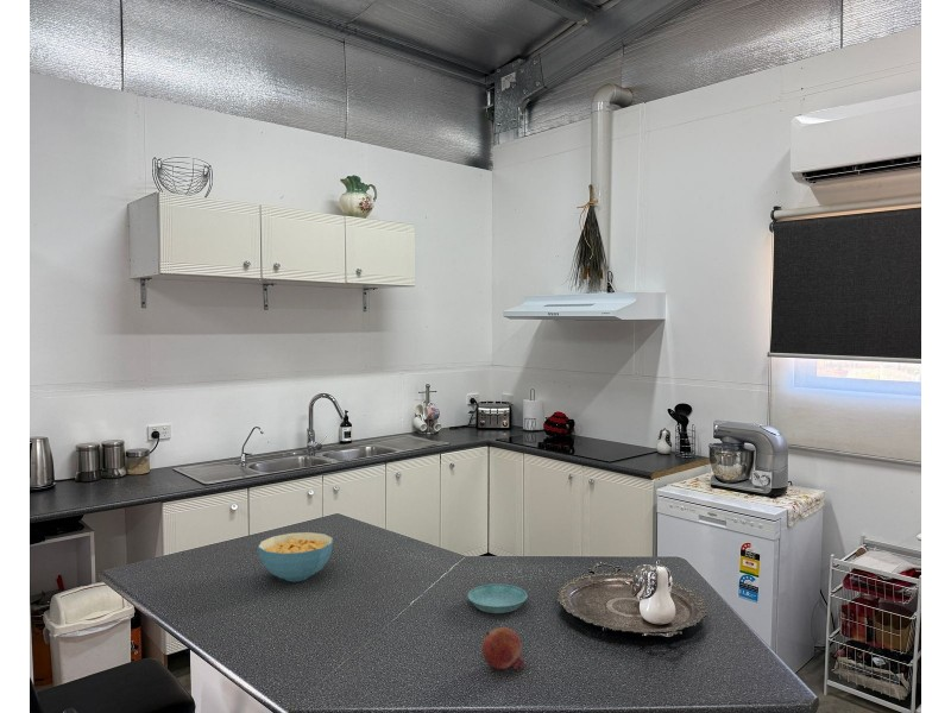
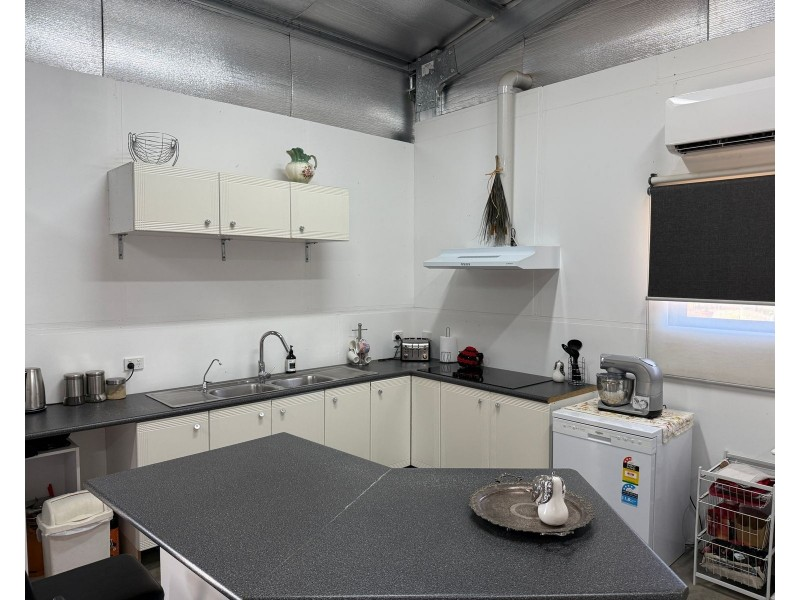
- fruit [481,626,525,671]
- cereal bowl [257,531,334,582]
- saucer [467,583,529,614]
